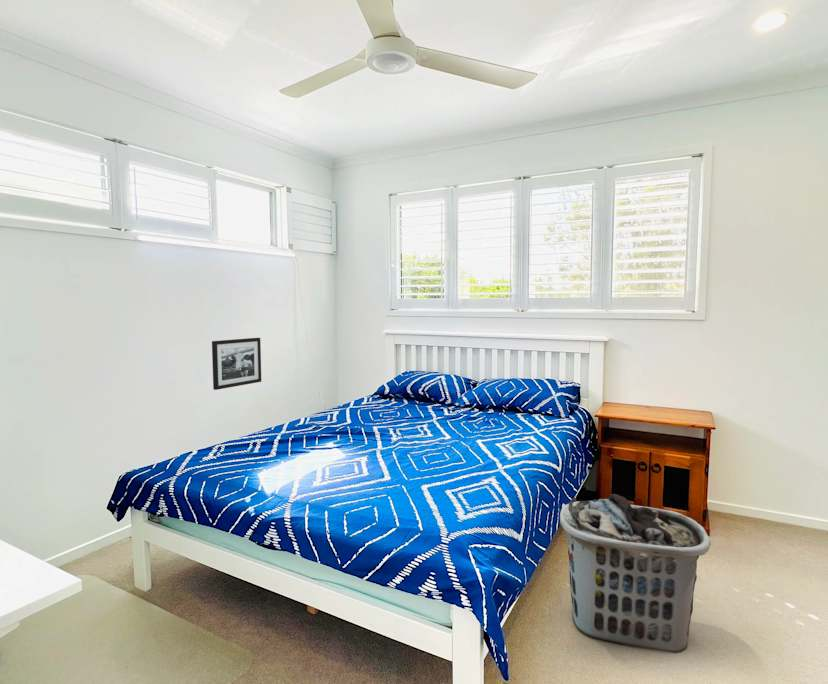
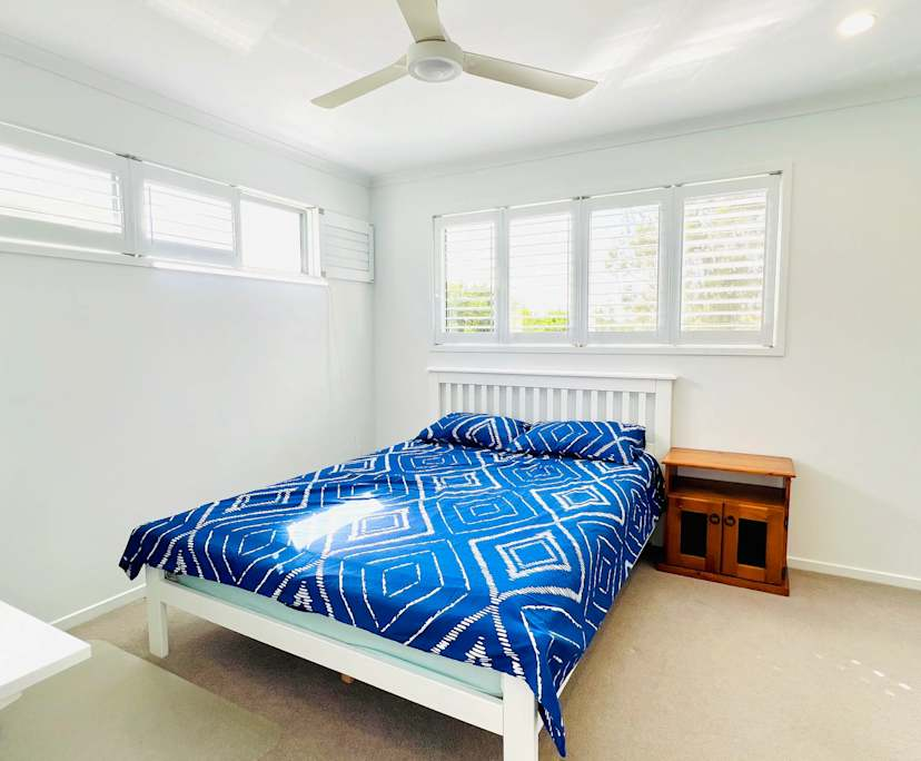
- clothes hamper [559,493,712,654]
- picture frame [211,337,262,391]
